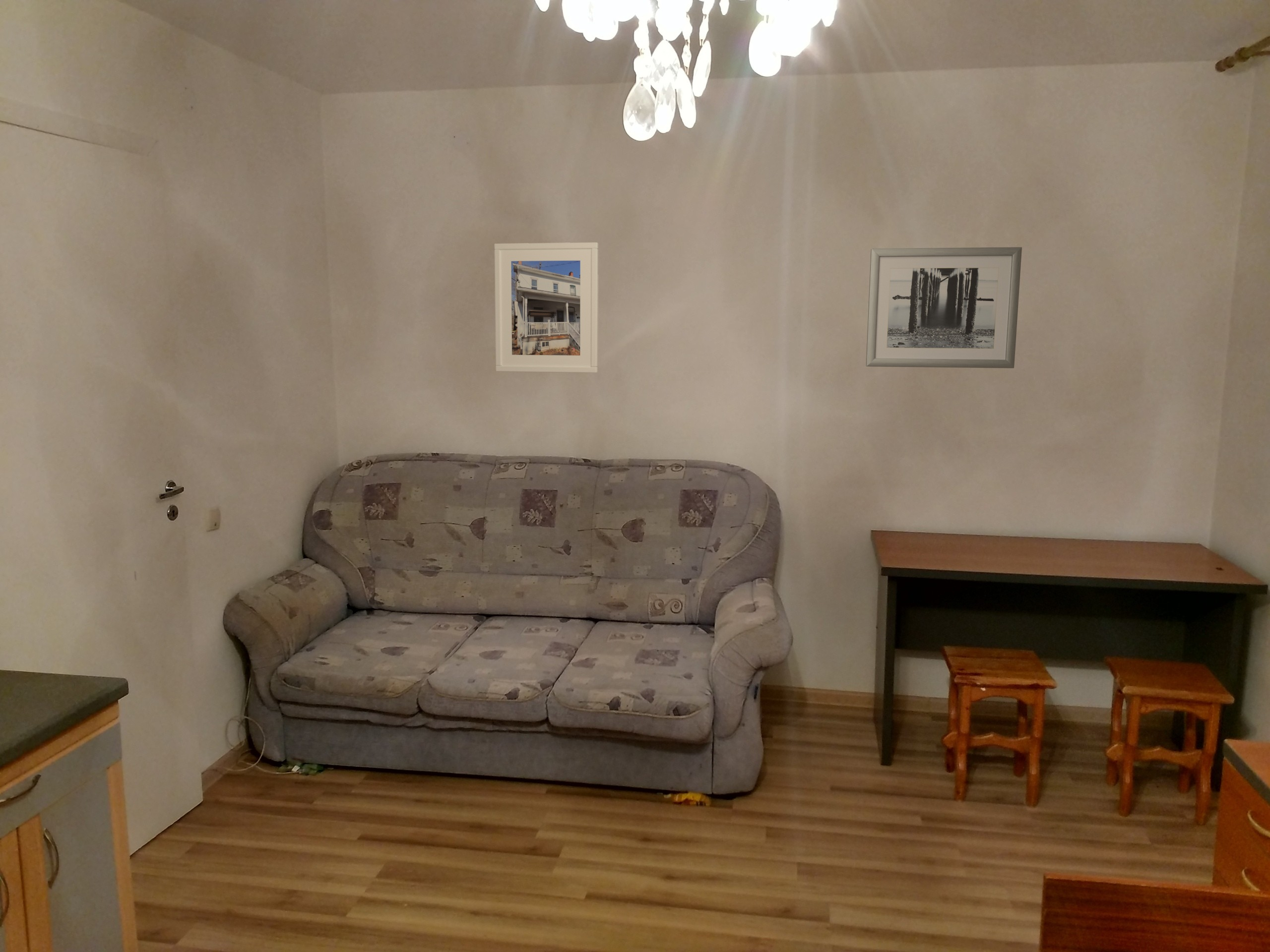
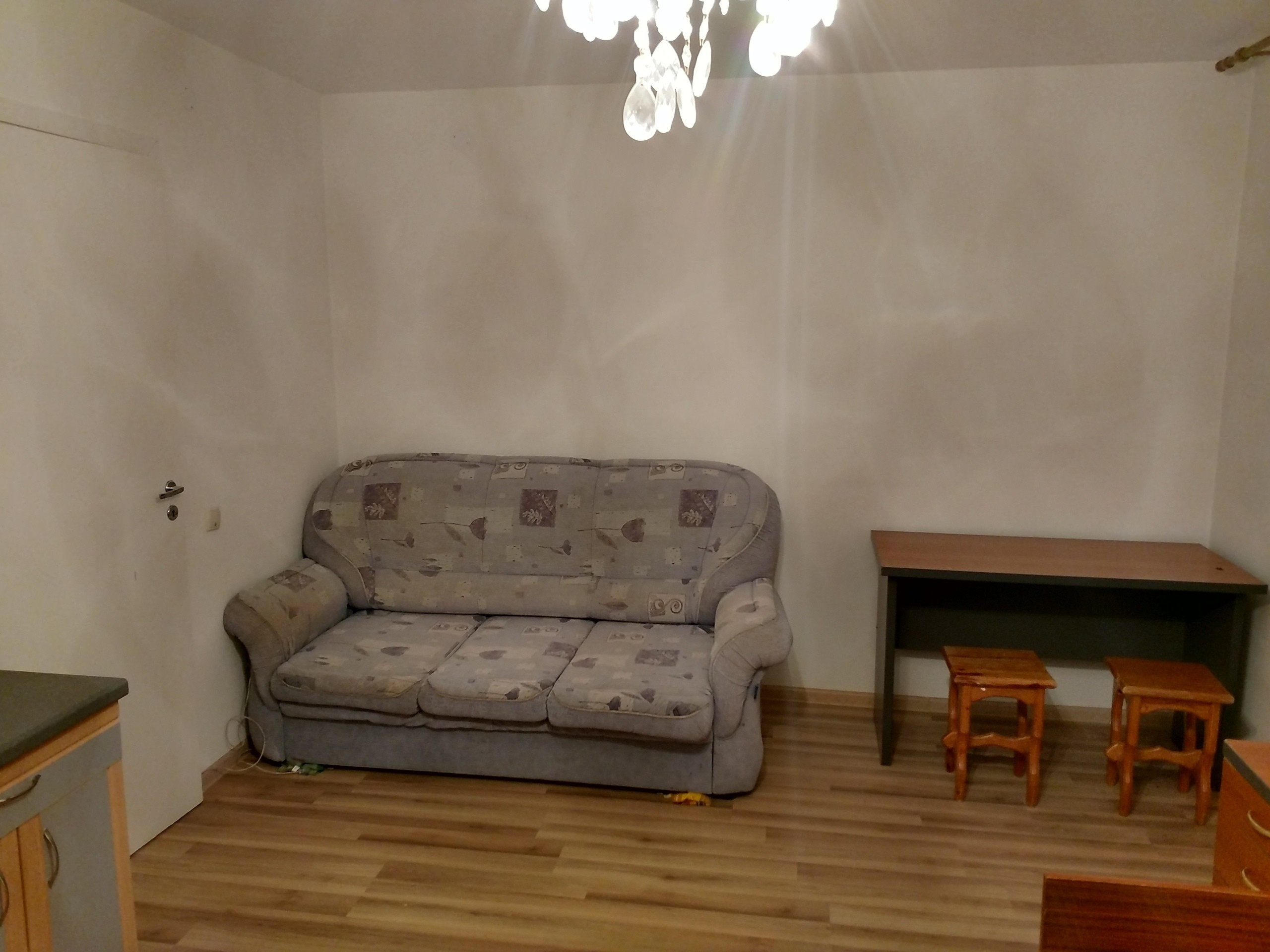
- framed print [494,242,599,373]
- wall art [866,247,1022,369]
